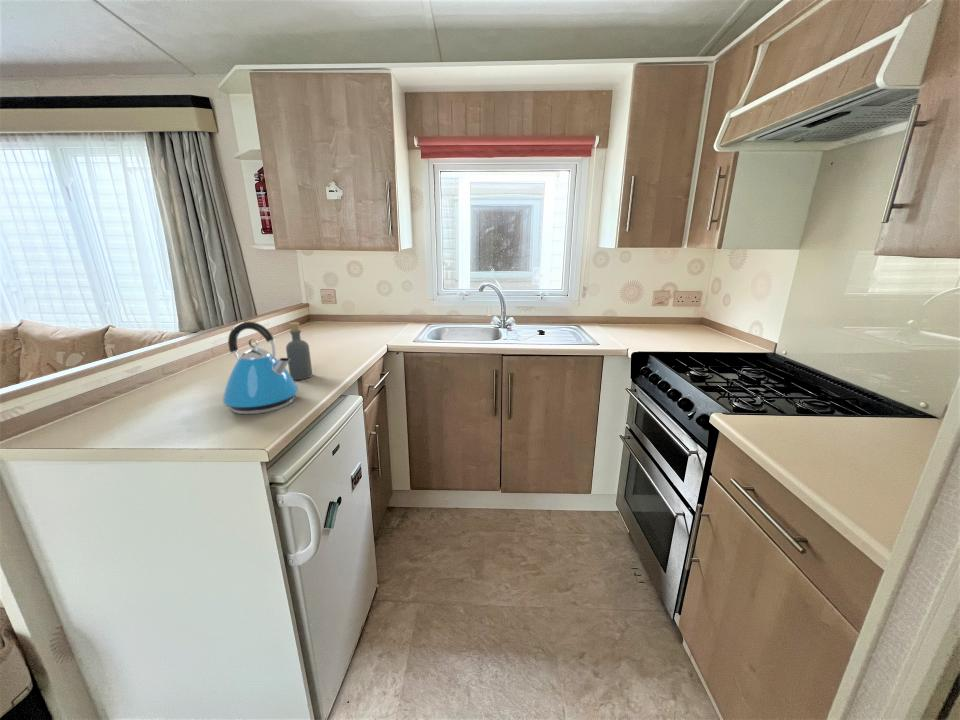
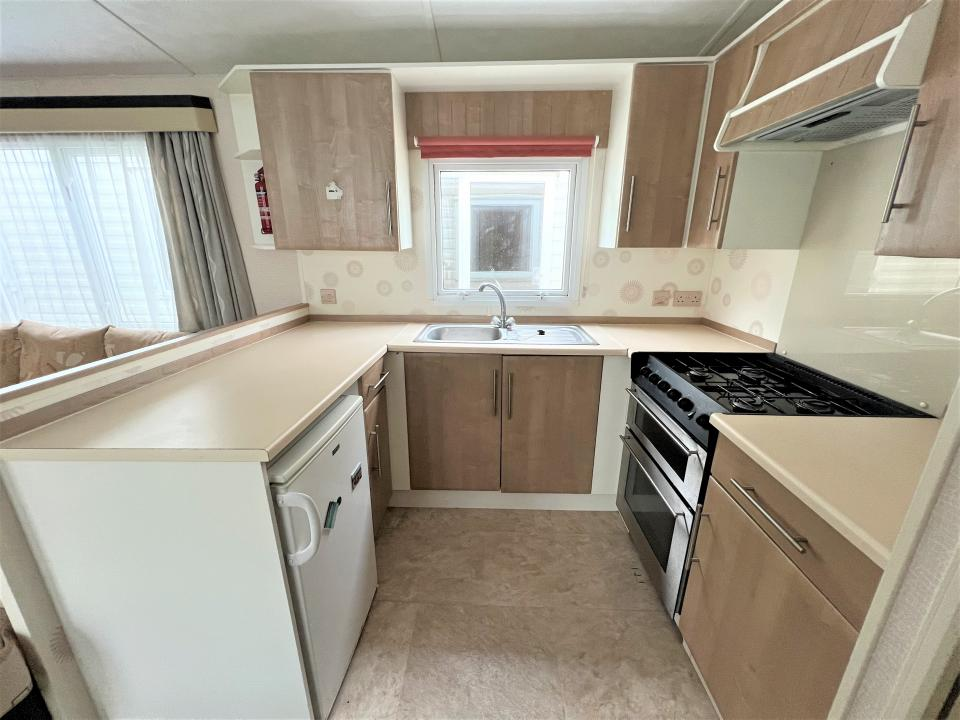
- kettle [222,321,299,415]
- bottle [285,321,313,381]
